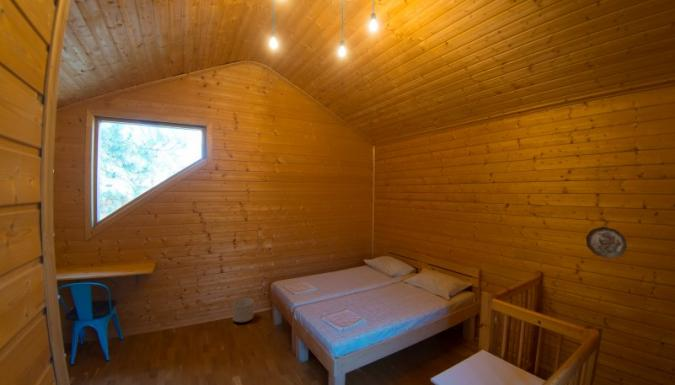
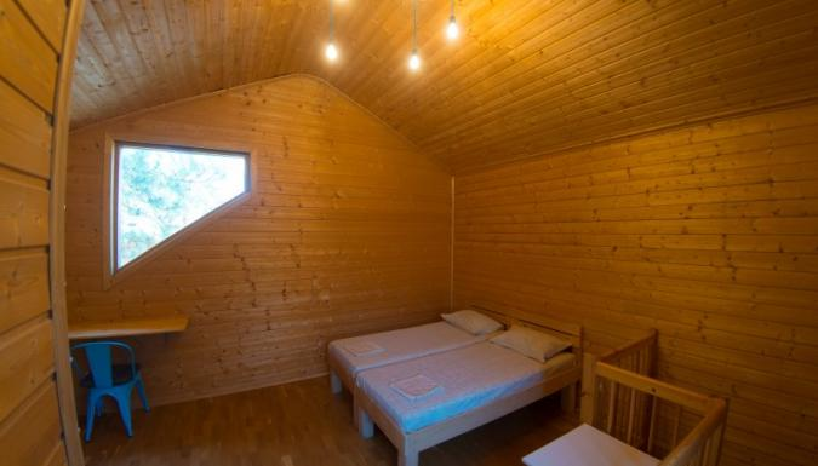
- planter [232,297,255,324]
- decorative plate [585,226,628,259]
